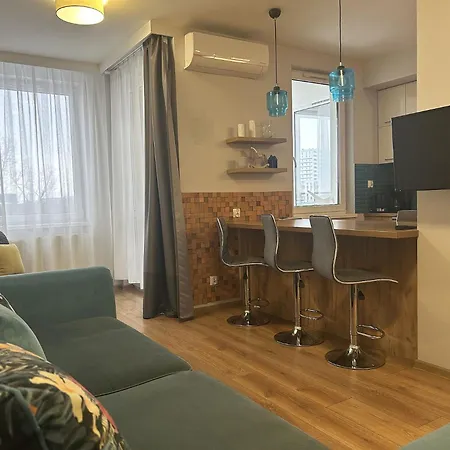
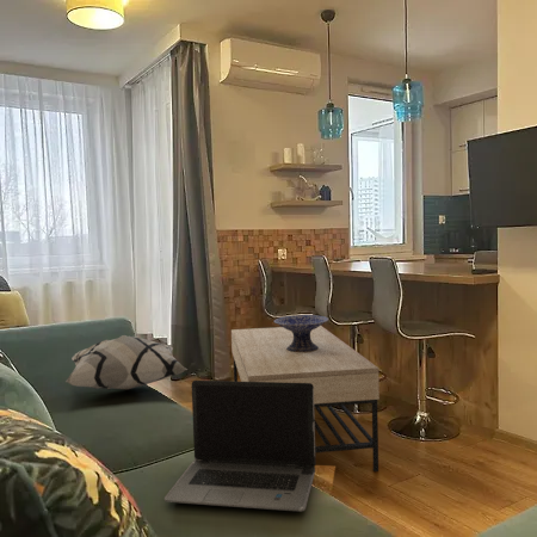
+ laptop computer [163,379,316,512]
+ decorative pillow [64,334,189,390]
+ decorative bowl [272,314,329,352]
+ coffee table [230,325,381,473]
